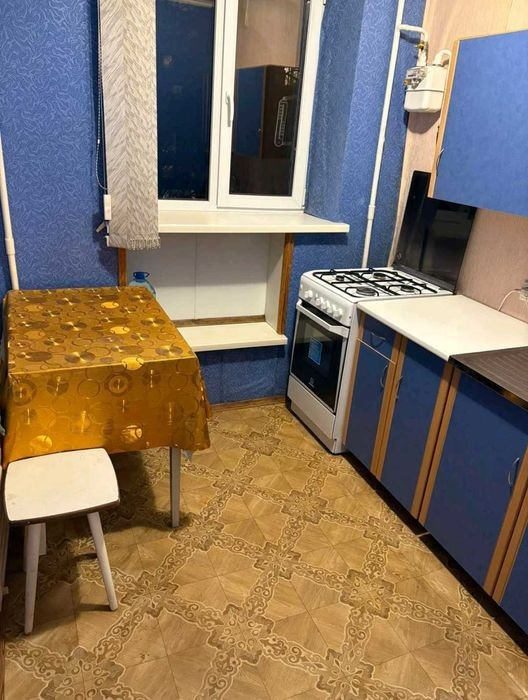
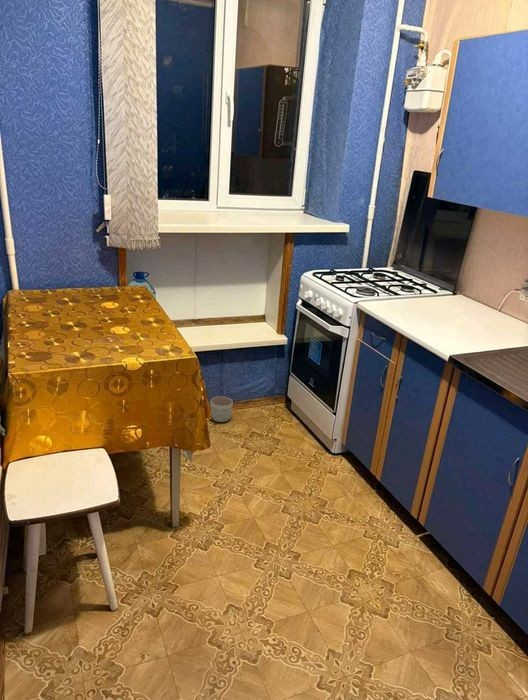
+ planter [209,395,234,423]
